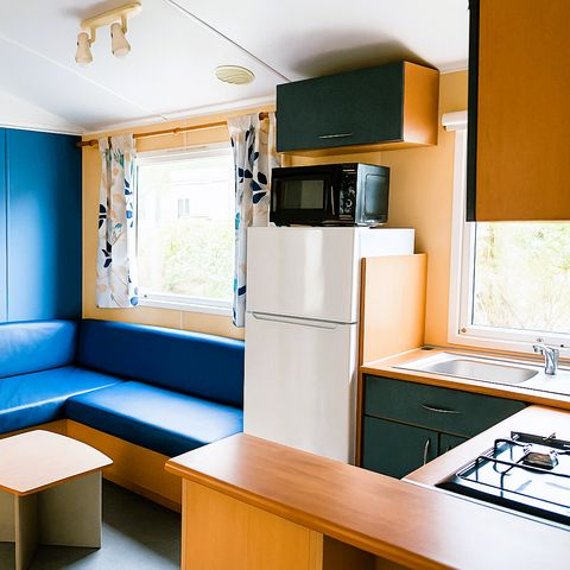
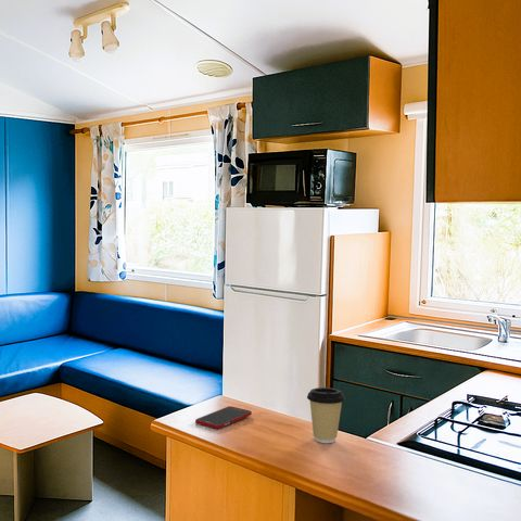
+ cell phone [194,405,253,430]
+ coffee cup [306,386,346,444]
